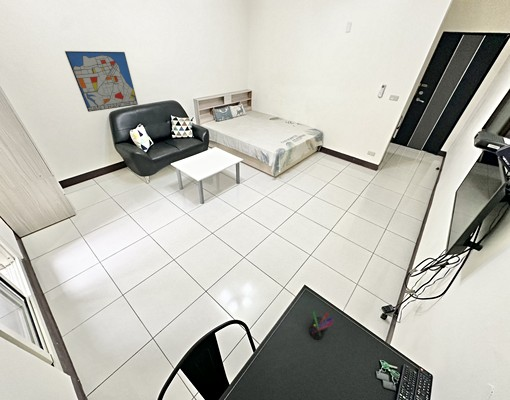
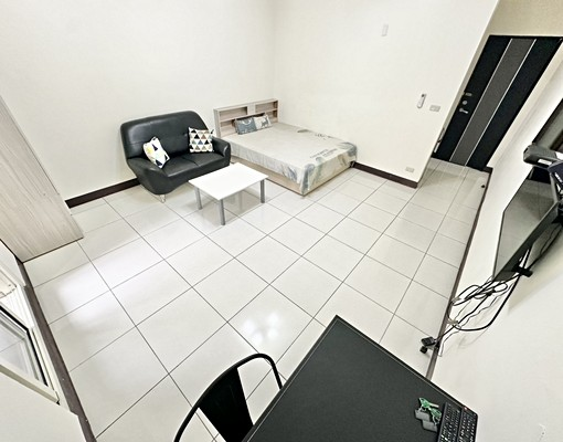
- wall art [64,50,139,113]
- pen holder [308,310,335,341]
